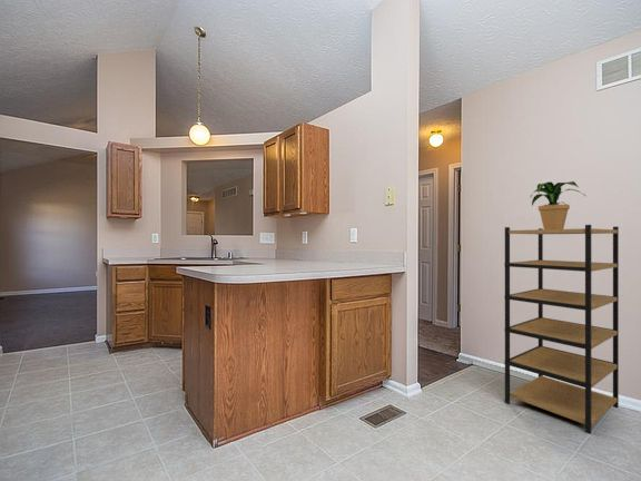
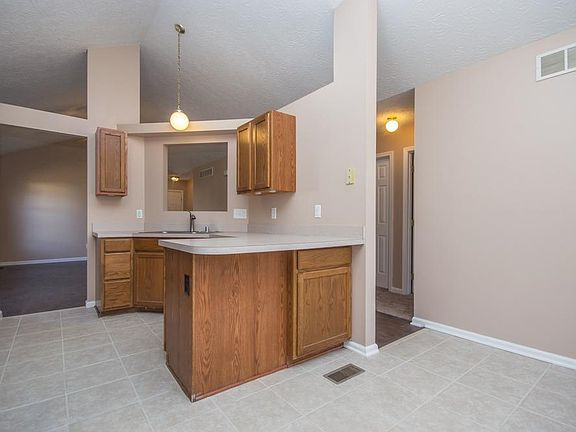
- shelving unit [503,224,620,435]
- potted plant [530,180,586,229]
